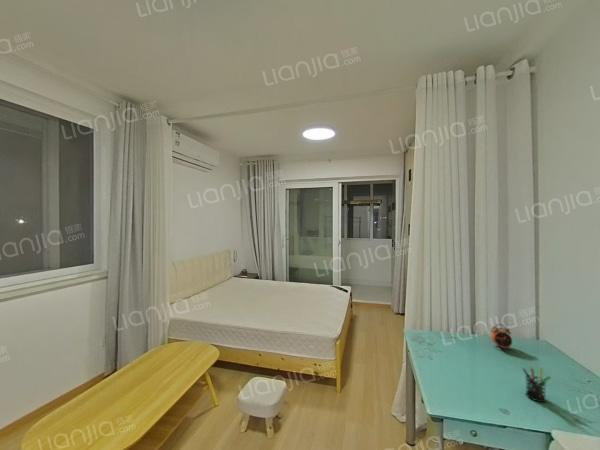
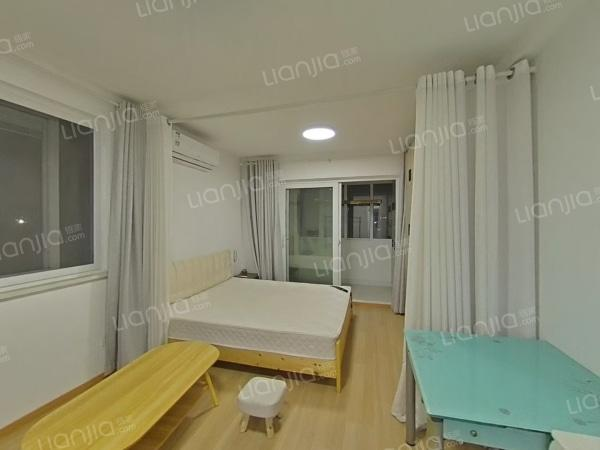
- alarm clock [490,323,513,352]
- pen holder [521,366,552,403]
